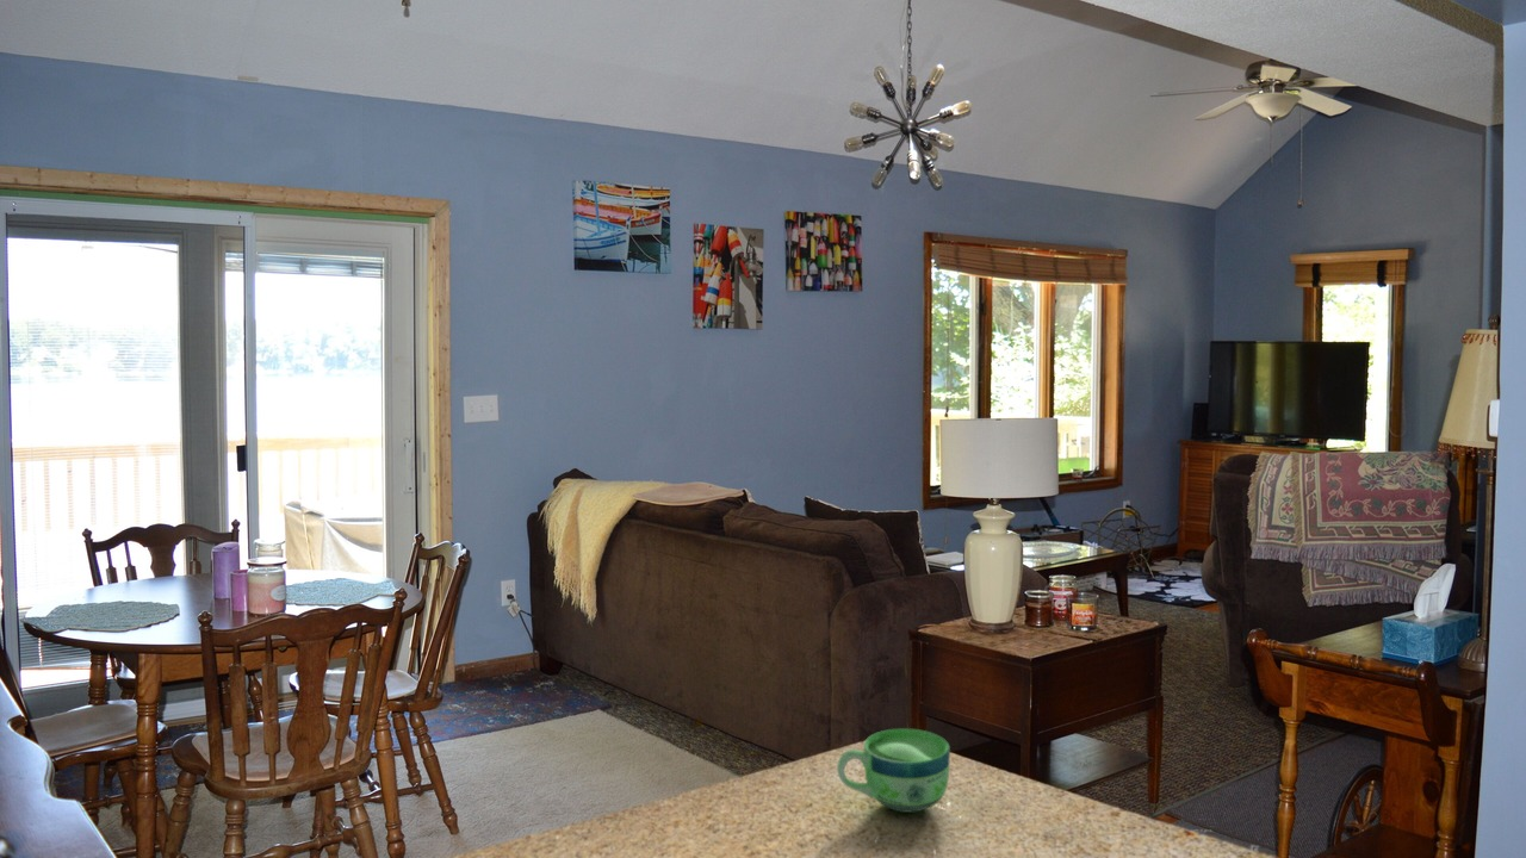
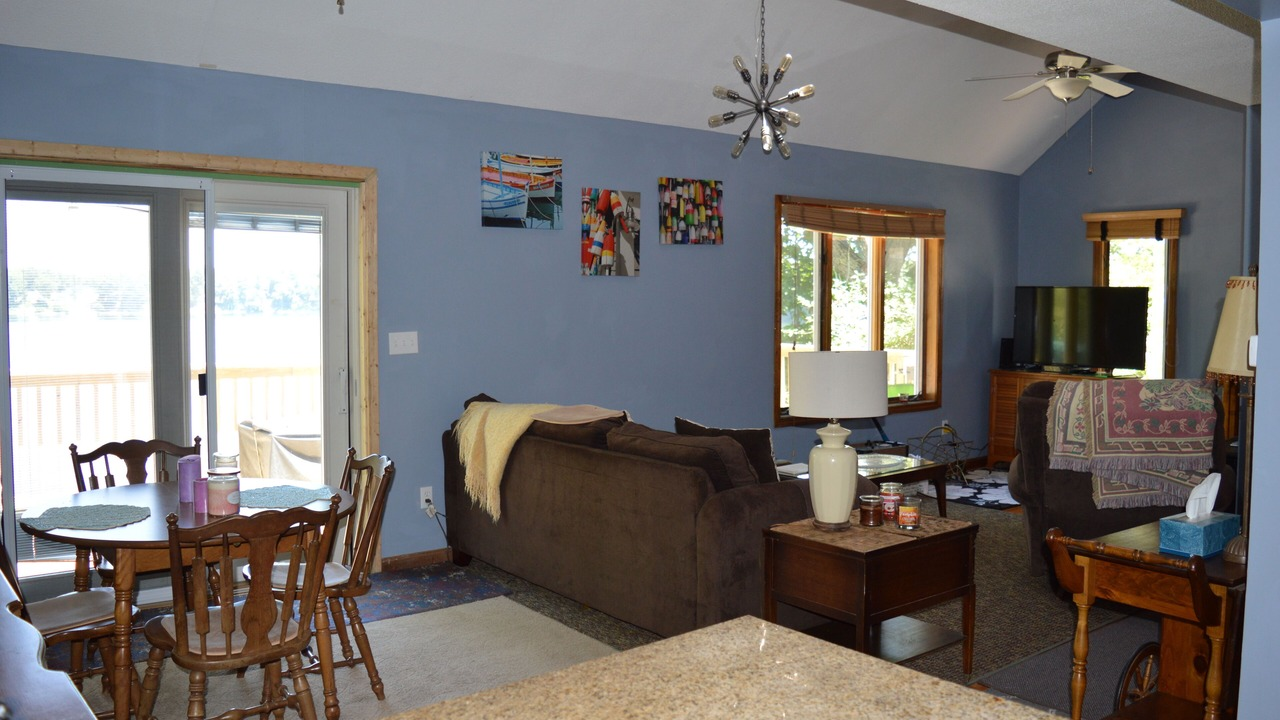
- cup [836,727,951,814]
